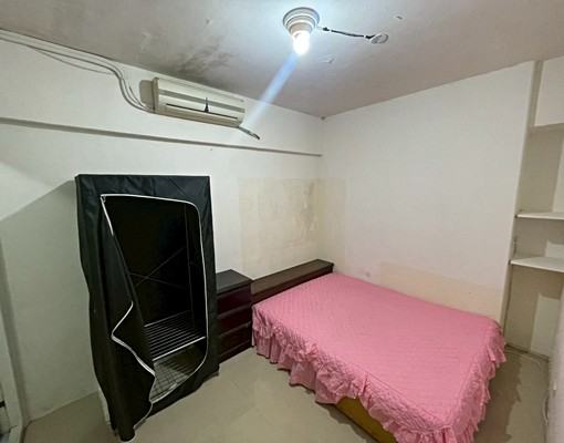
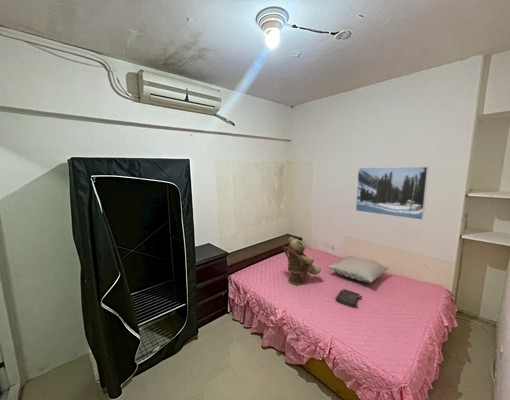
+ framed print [355,166,429,221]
+ teddy bear [282,236,322,286]
+ pillow [327,255,390,283]
+ book [335,288,363,309]
